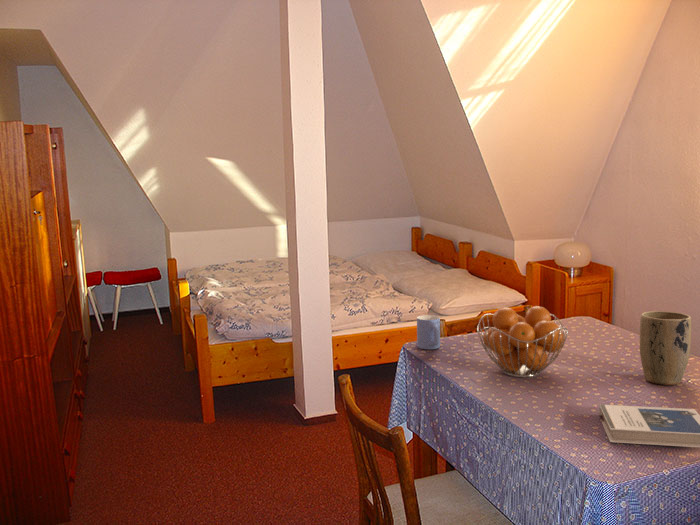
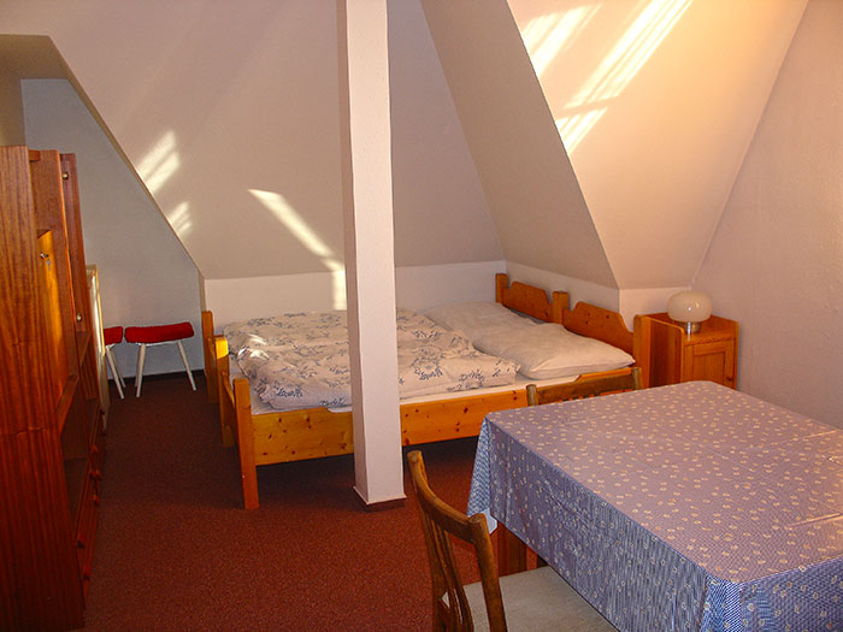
- mug [416,314,441,350]
- hardback book [598,404,700,448]
- fruit basket [476,305,569,378]
- plant pot [639,310,692,386]
